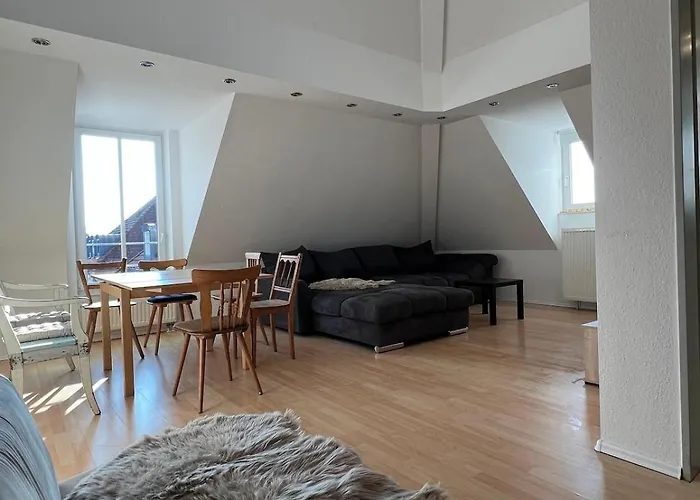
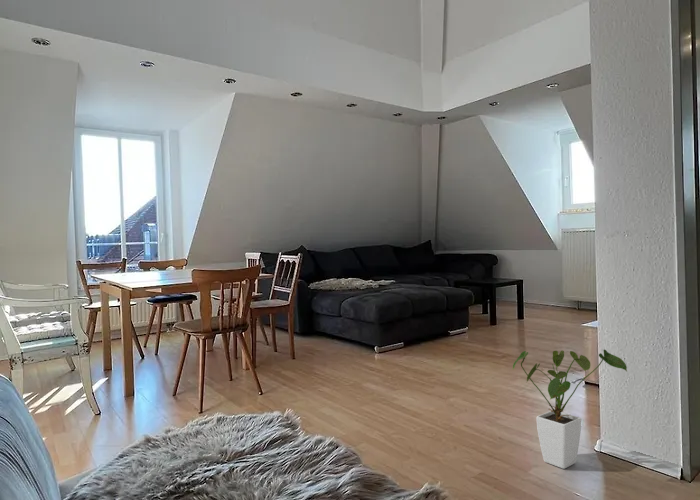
+ house plant [511,348,628,470]
